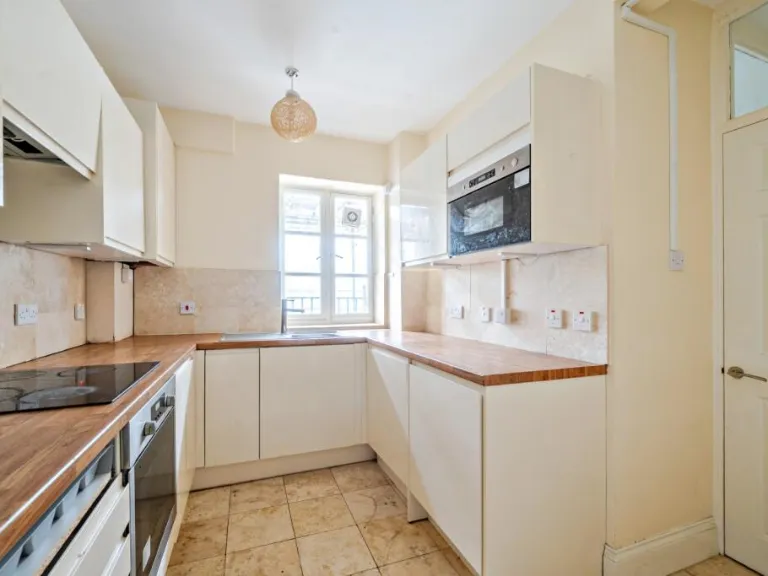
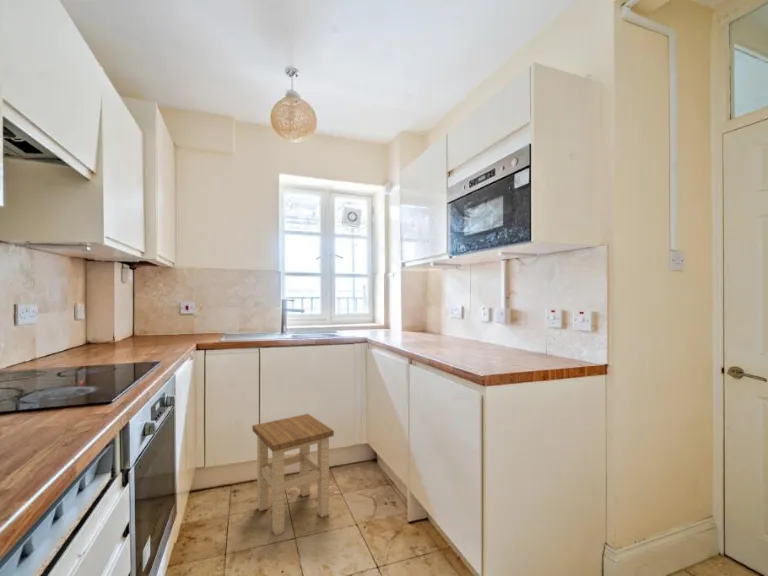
+ stool [251,413,335,536]
